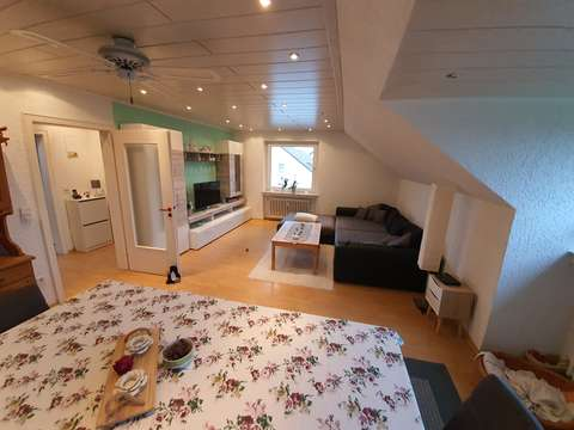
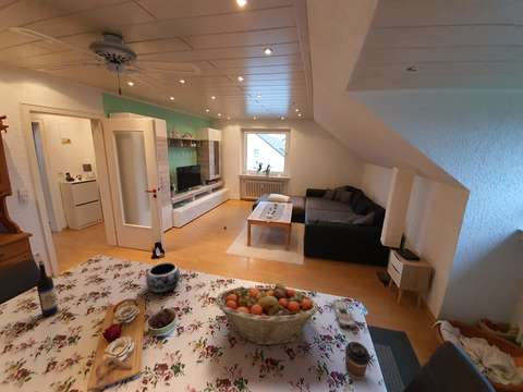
+ coffee cup [344,341,372,381]
+ wine bottle [35,259,59,318]
+ remote control [332,298,357,329]
+ decorative bowl [145,261,181,294]
+ fruit basket [215,282,319,346]
